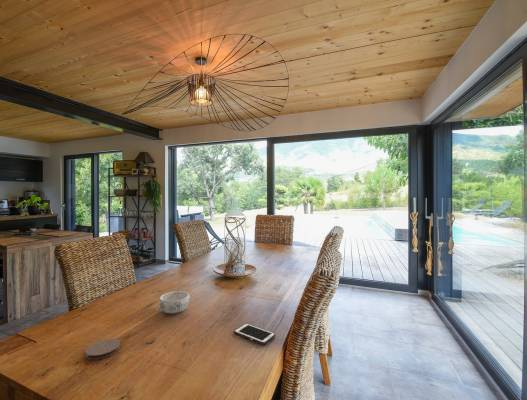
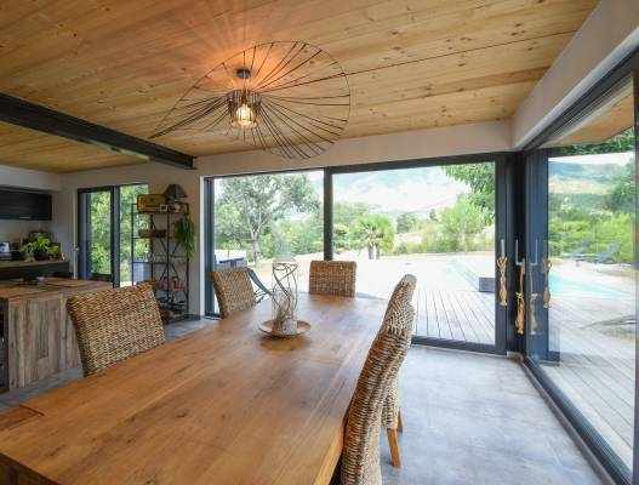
- coaster [84,338,121,361]
- cell phone [233,323,276,345]
- decorative bowl [155,290,190,314]
